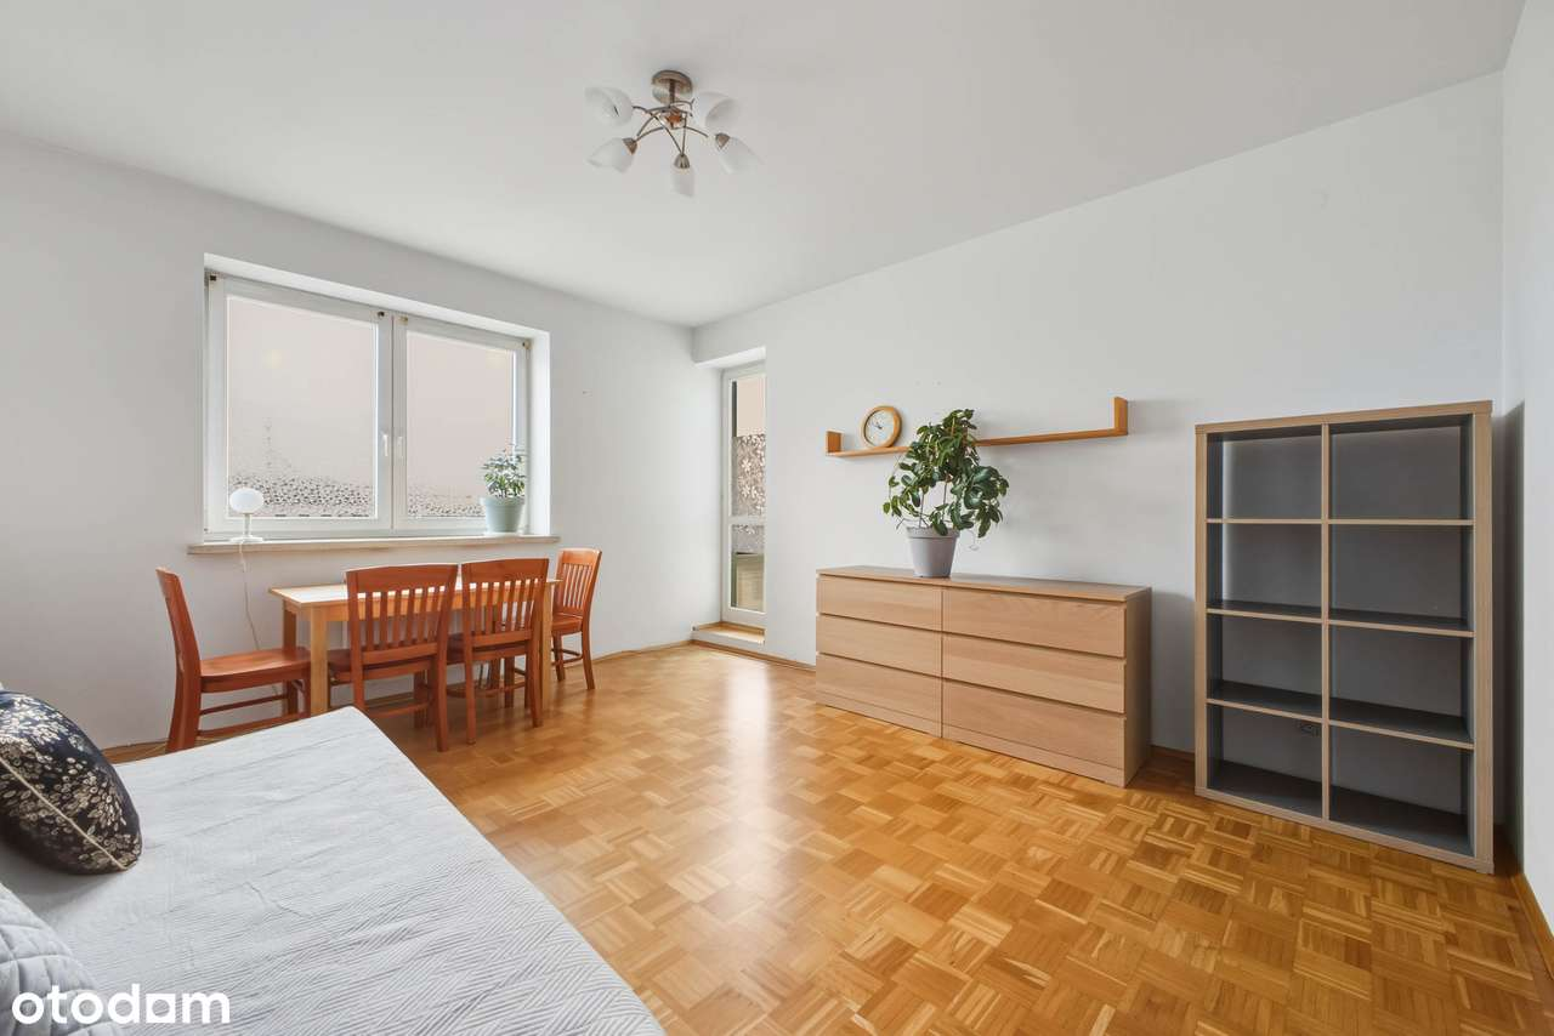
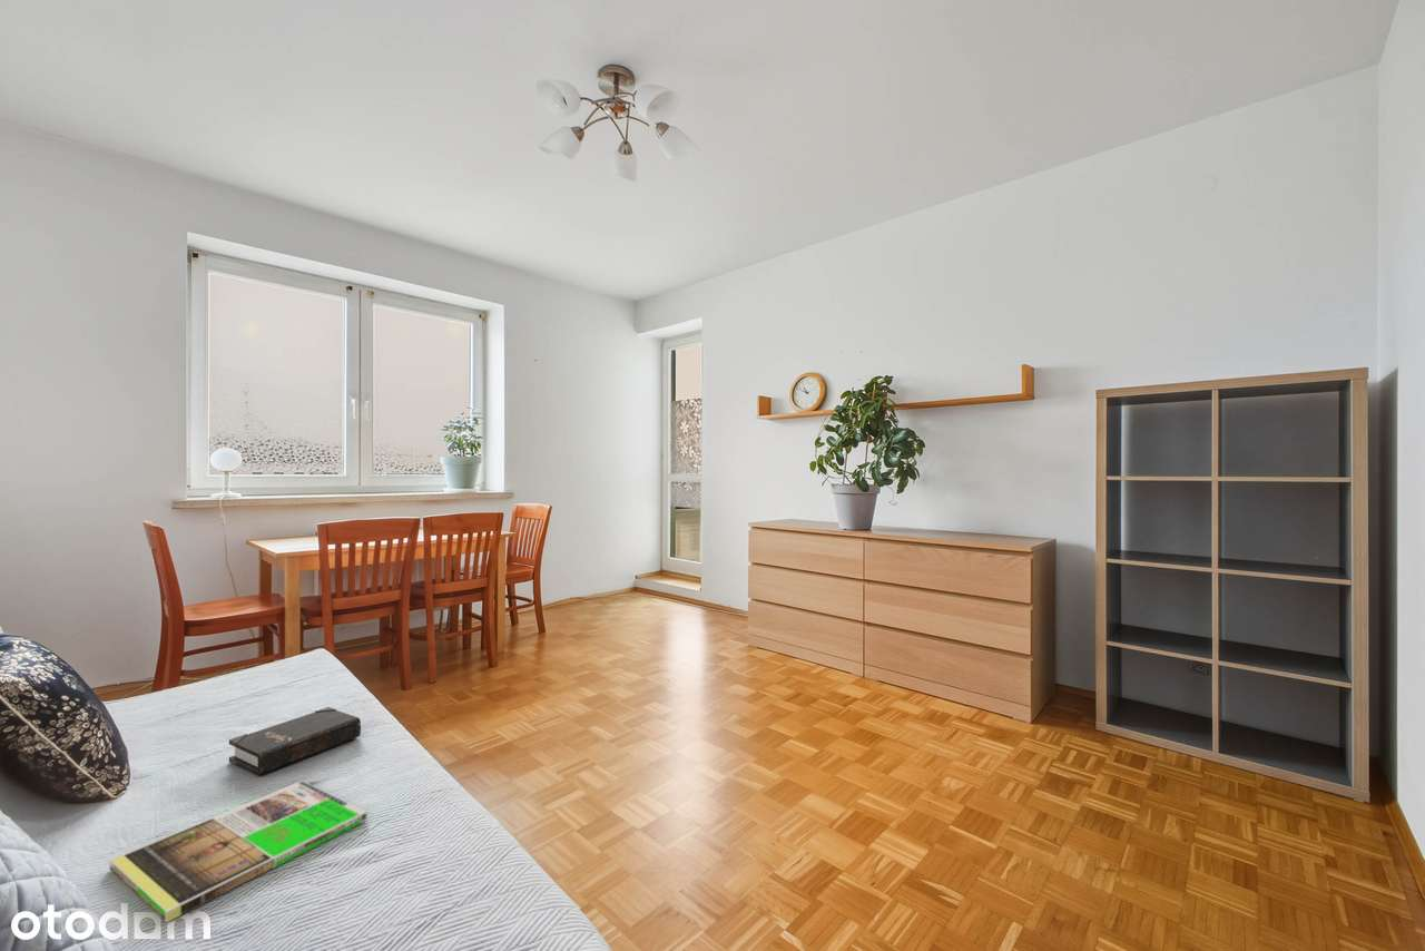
+ hardback book [228,706,362,776]
+ magazine [108,780,368,923]
